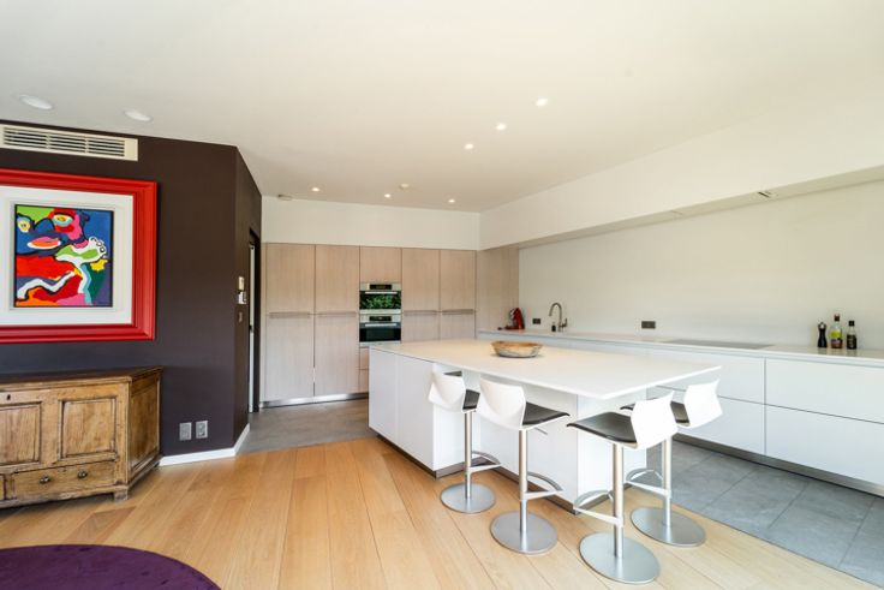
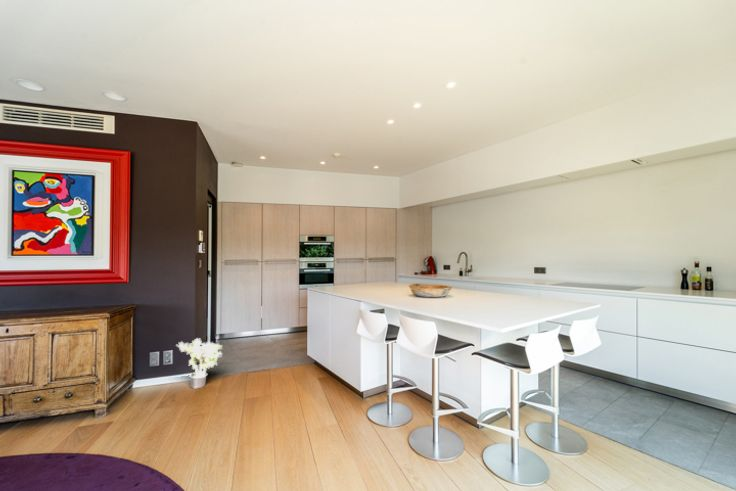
+ potted plant [175,337,224,390]
